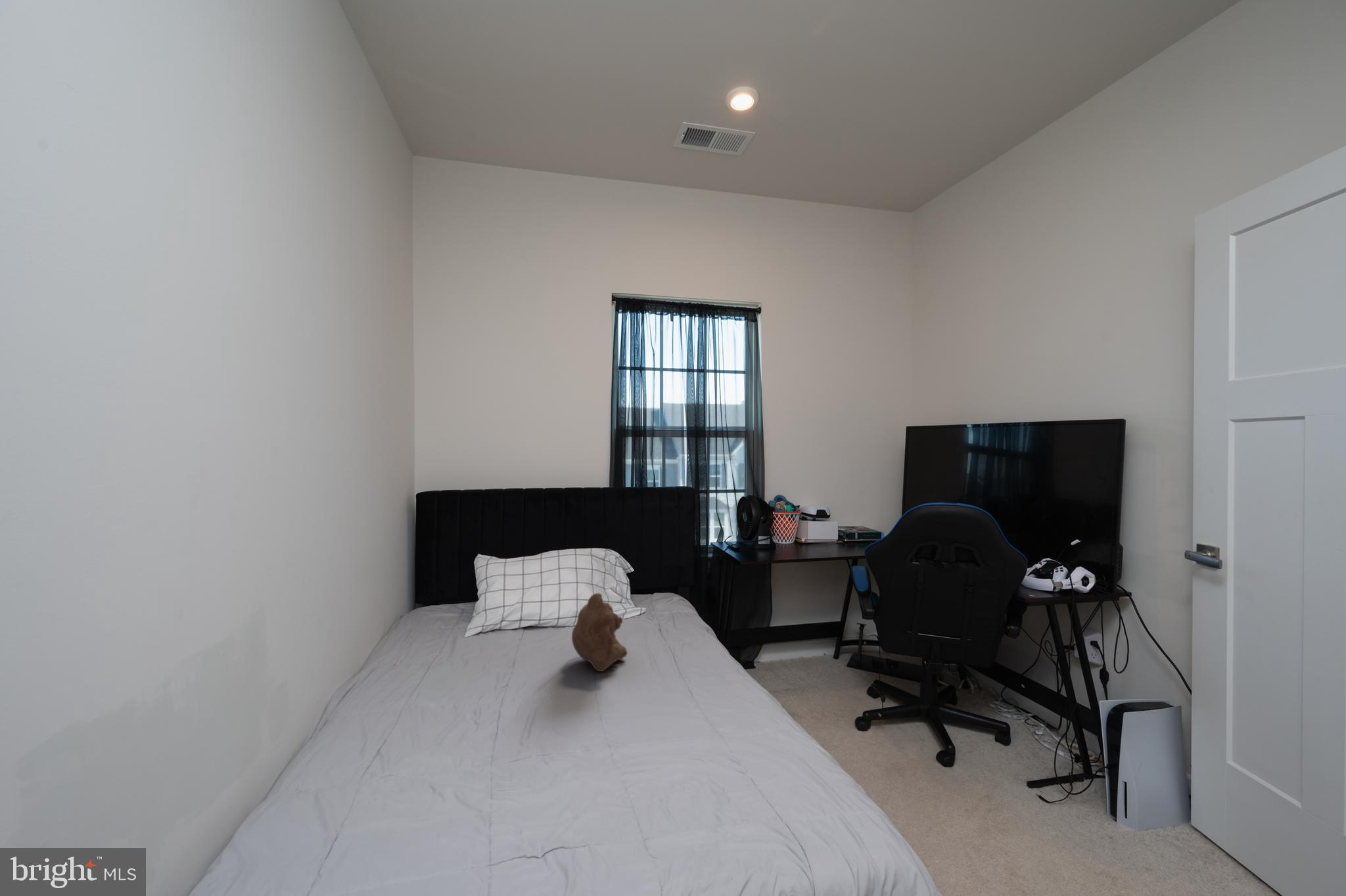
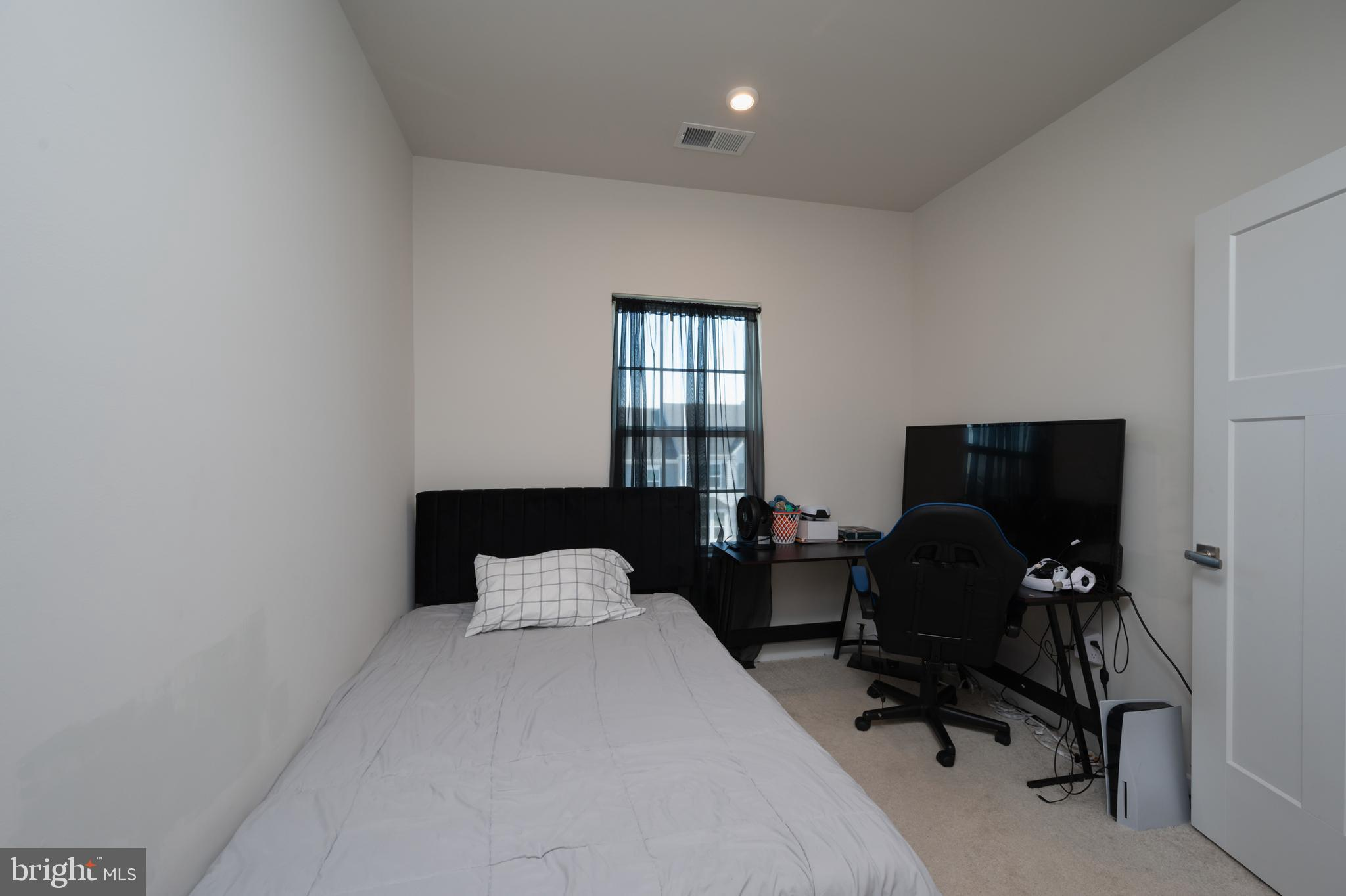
- teddy bear [571,593,628,672]
